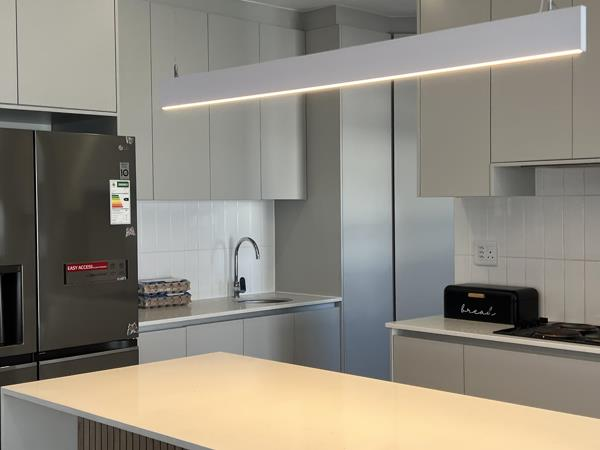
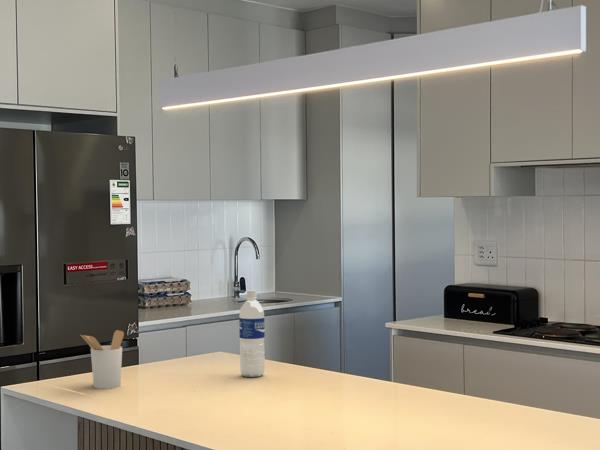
+ water bottle [238,289,266,378]
+ utensil holder [80,329,125,390]
